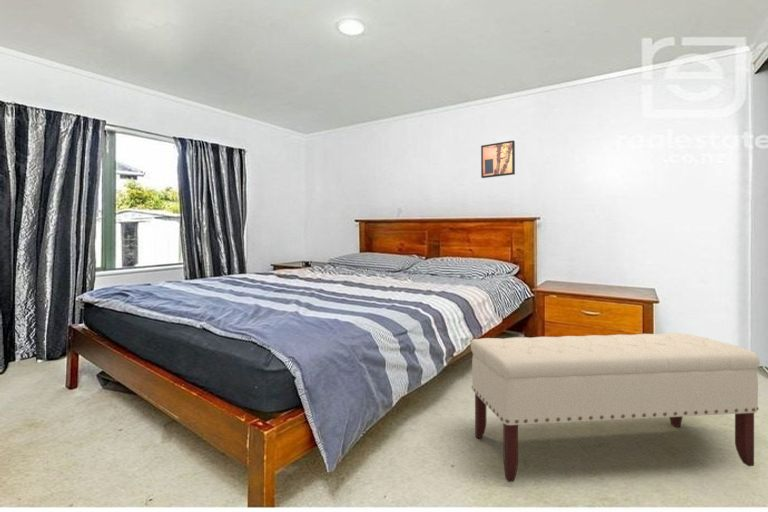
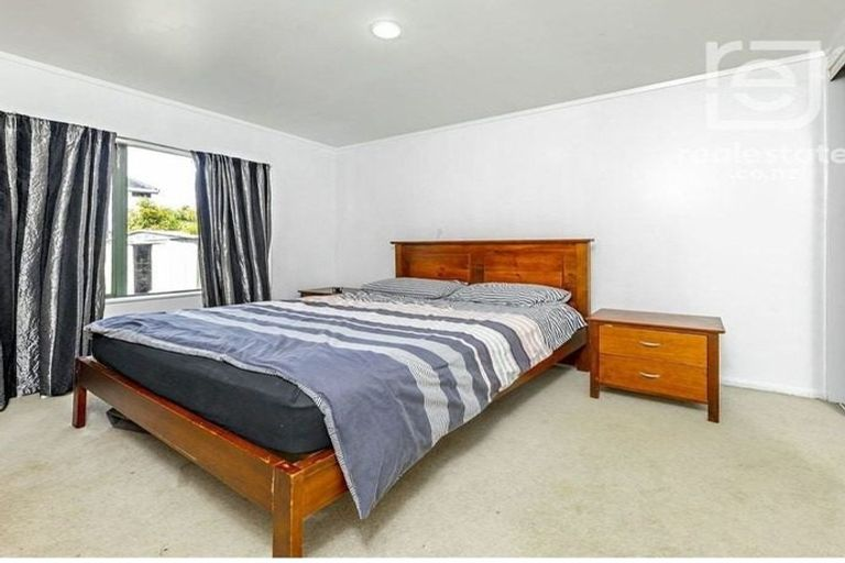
- bench [470,332,761,483]
- wall art [480,139,516,179]
